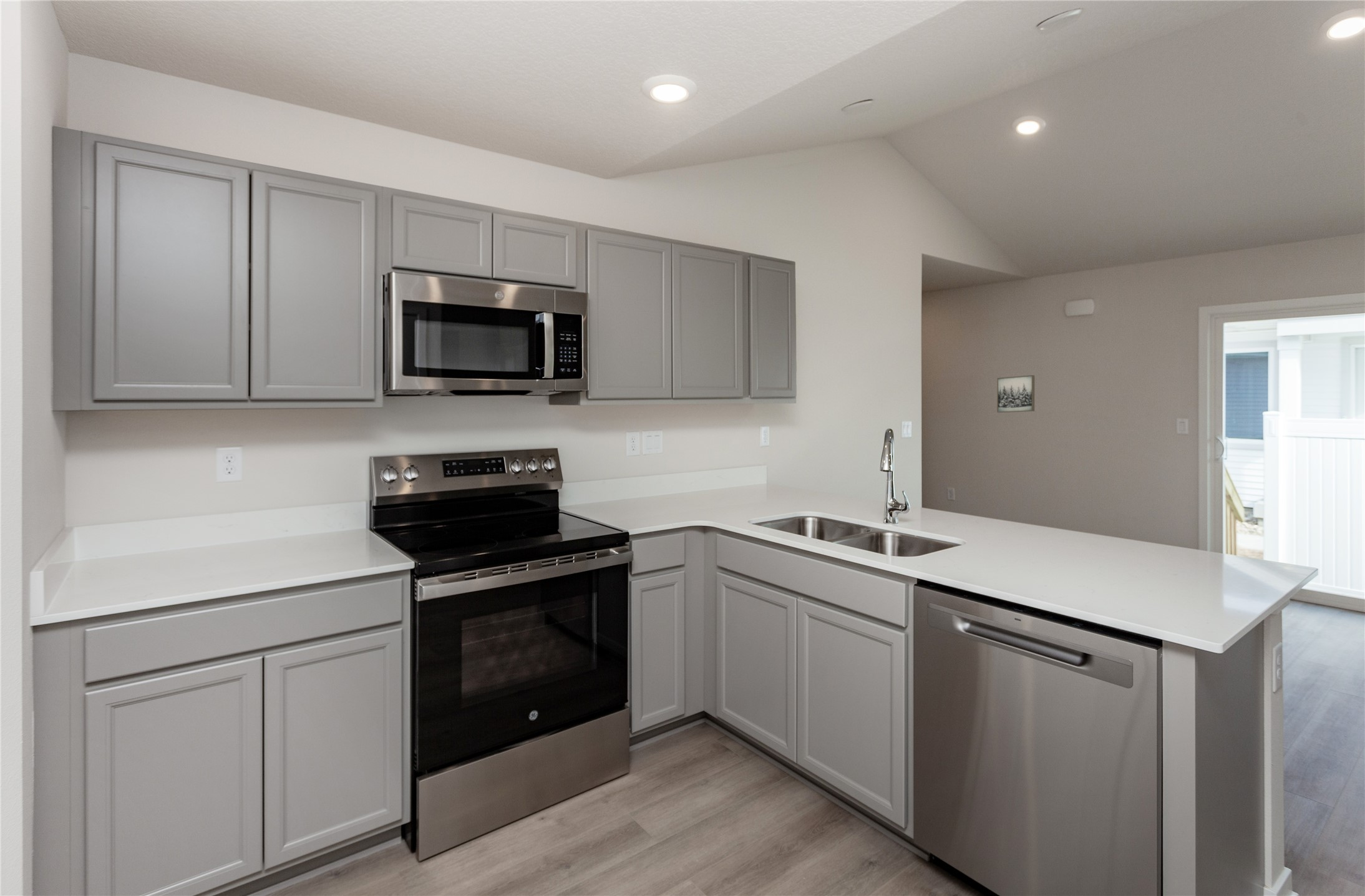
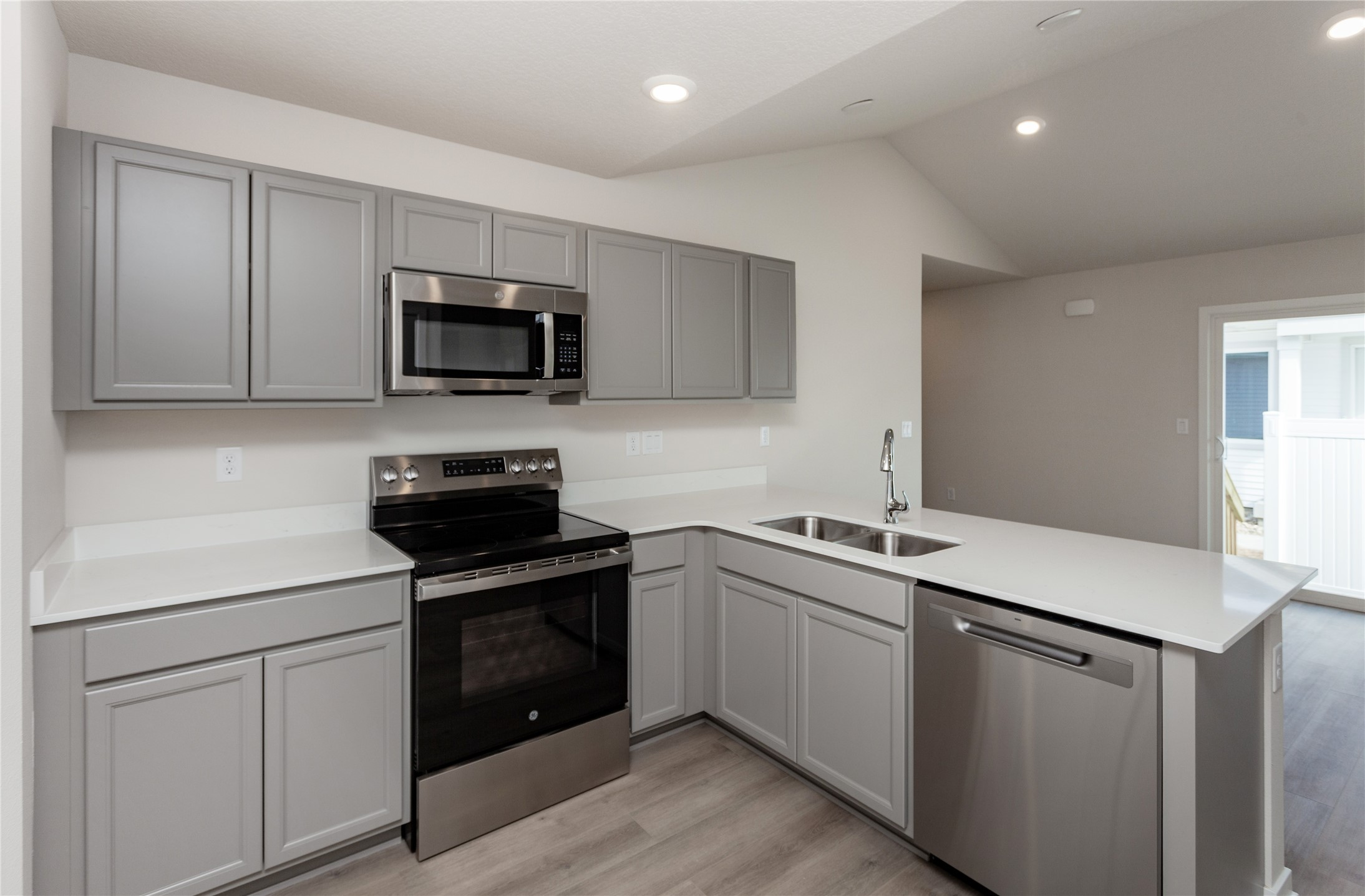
- wall art [996,374,1035,413]
